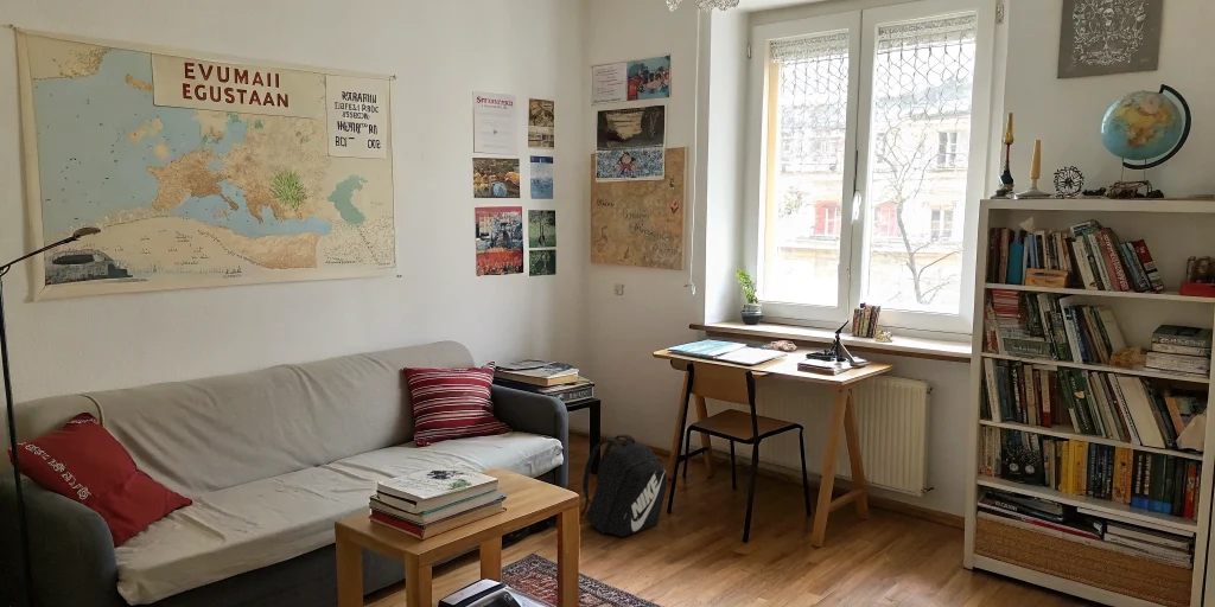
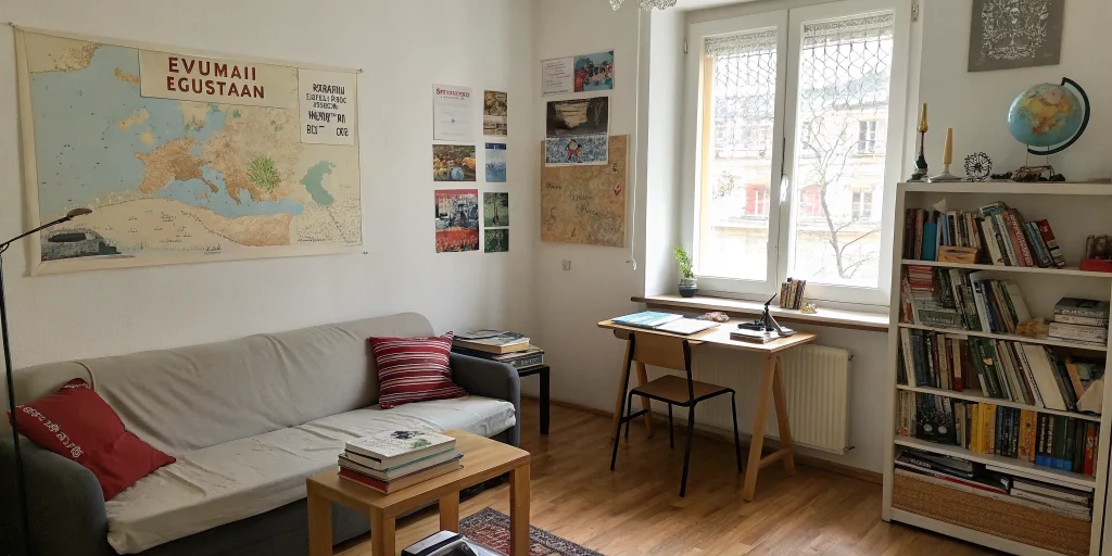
- backpack [580,434,668,538]
